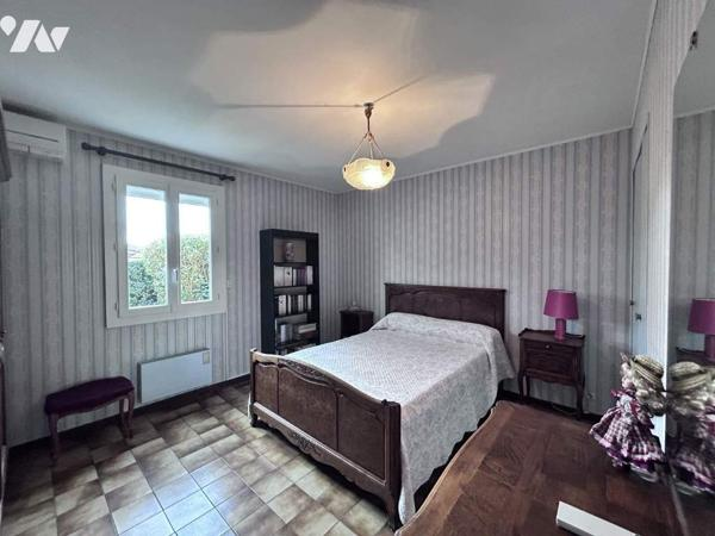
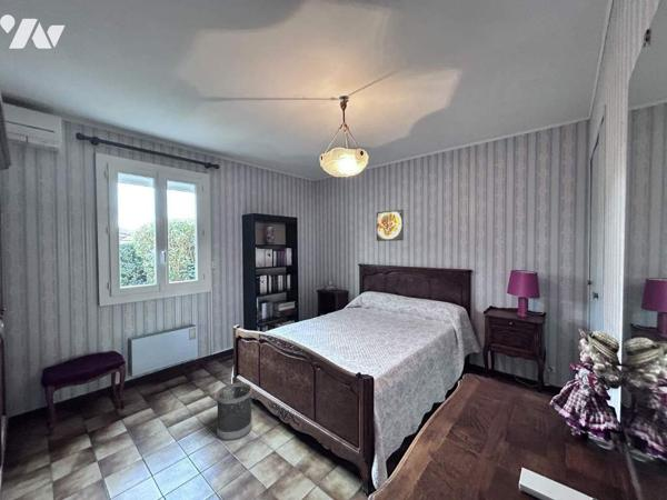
+ wastebasket [216,381,253,441]
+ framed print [376,209,405,242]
